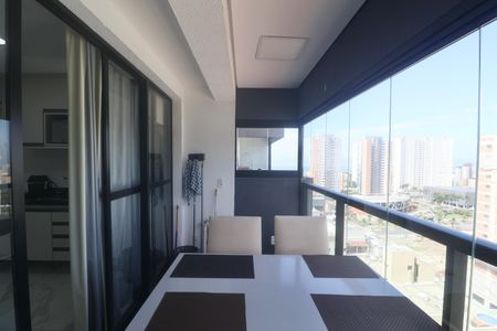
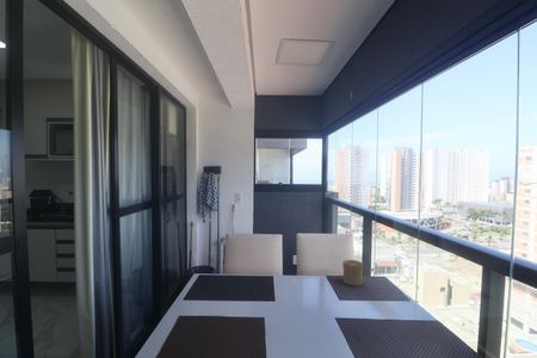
+ cup [341,259,365,286]
